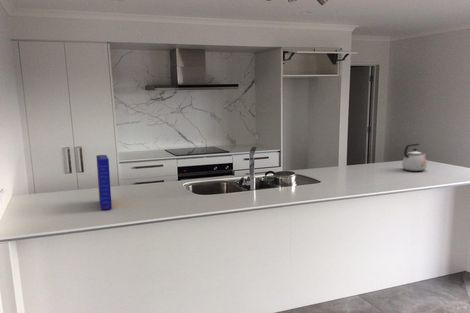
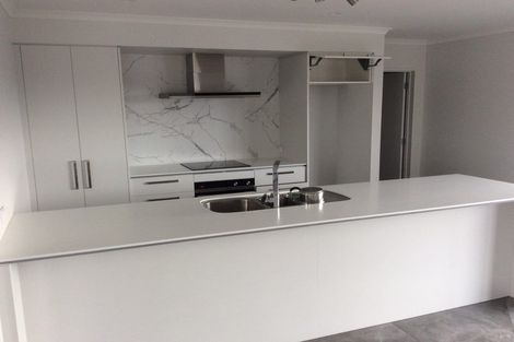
- cereal box [95,154,113,211]
- kettle [401,143,428,172]
